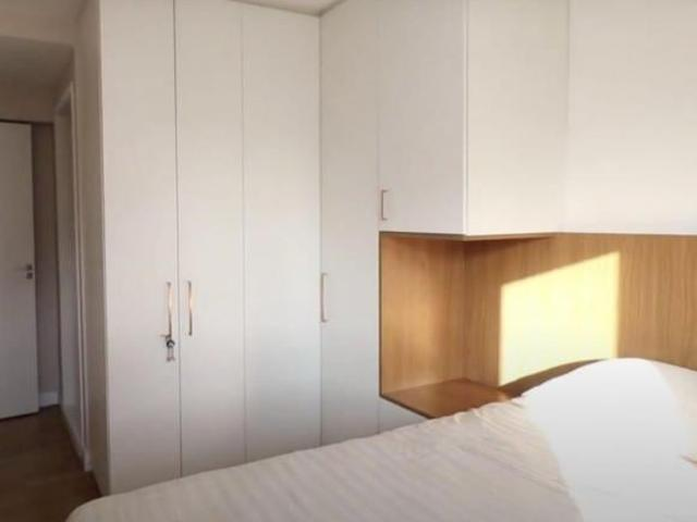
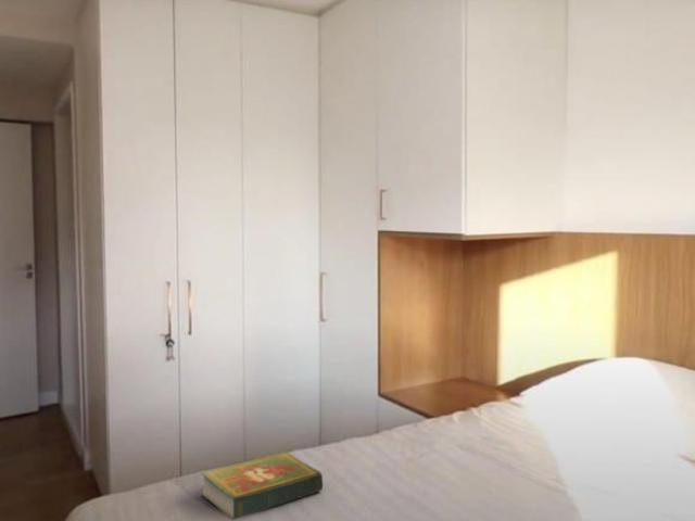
+ book [200,450,324,521]
